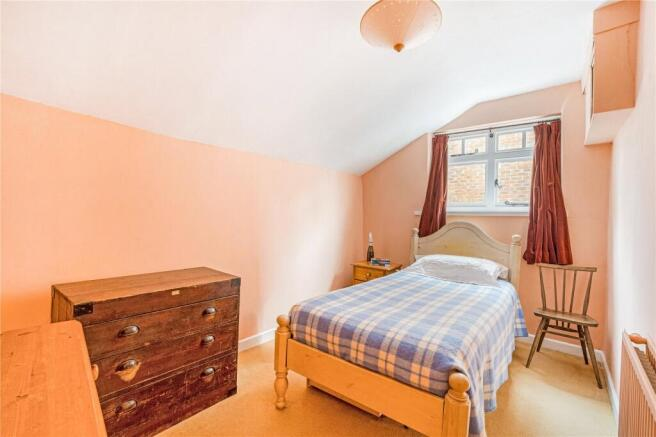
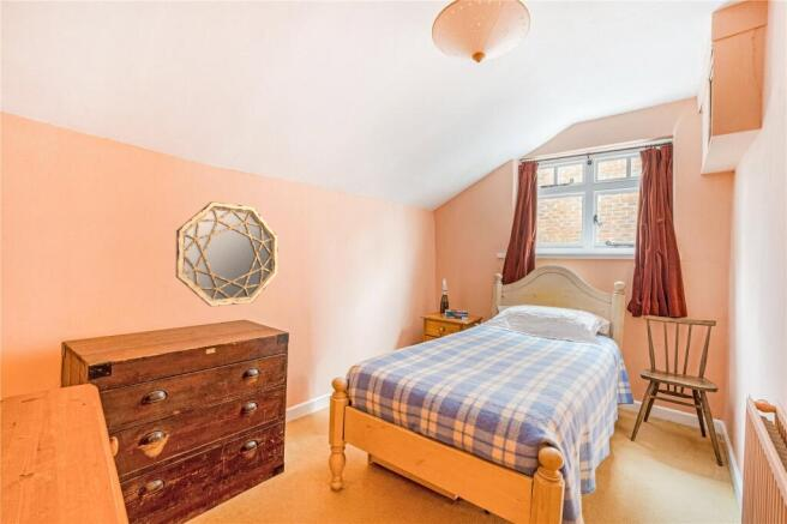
+ home mirror [175,200,280,308]
